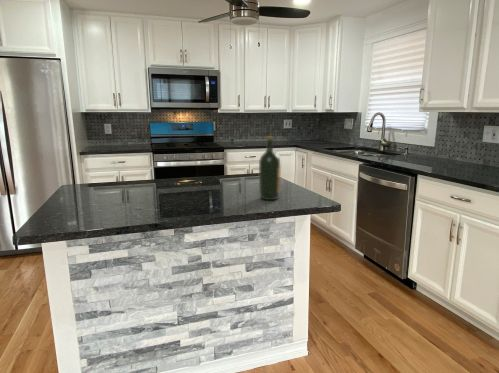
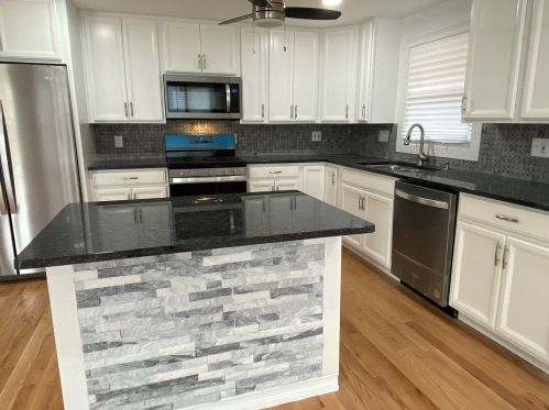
- wine bottle [258,135,282,201]
